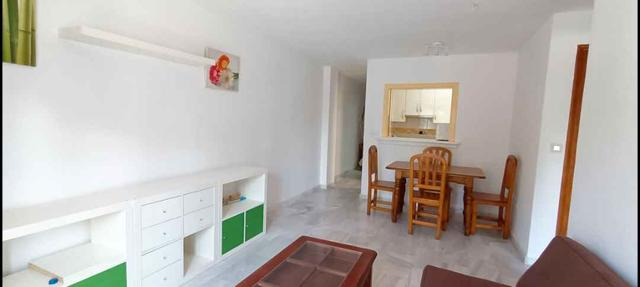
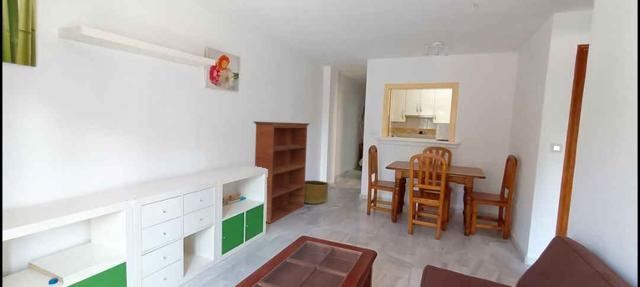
+ basket [304,180,330,205]
+ bookcase [252,120,310,224]
